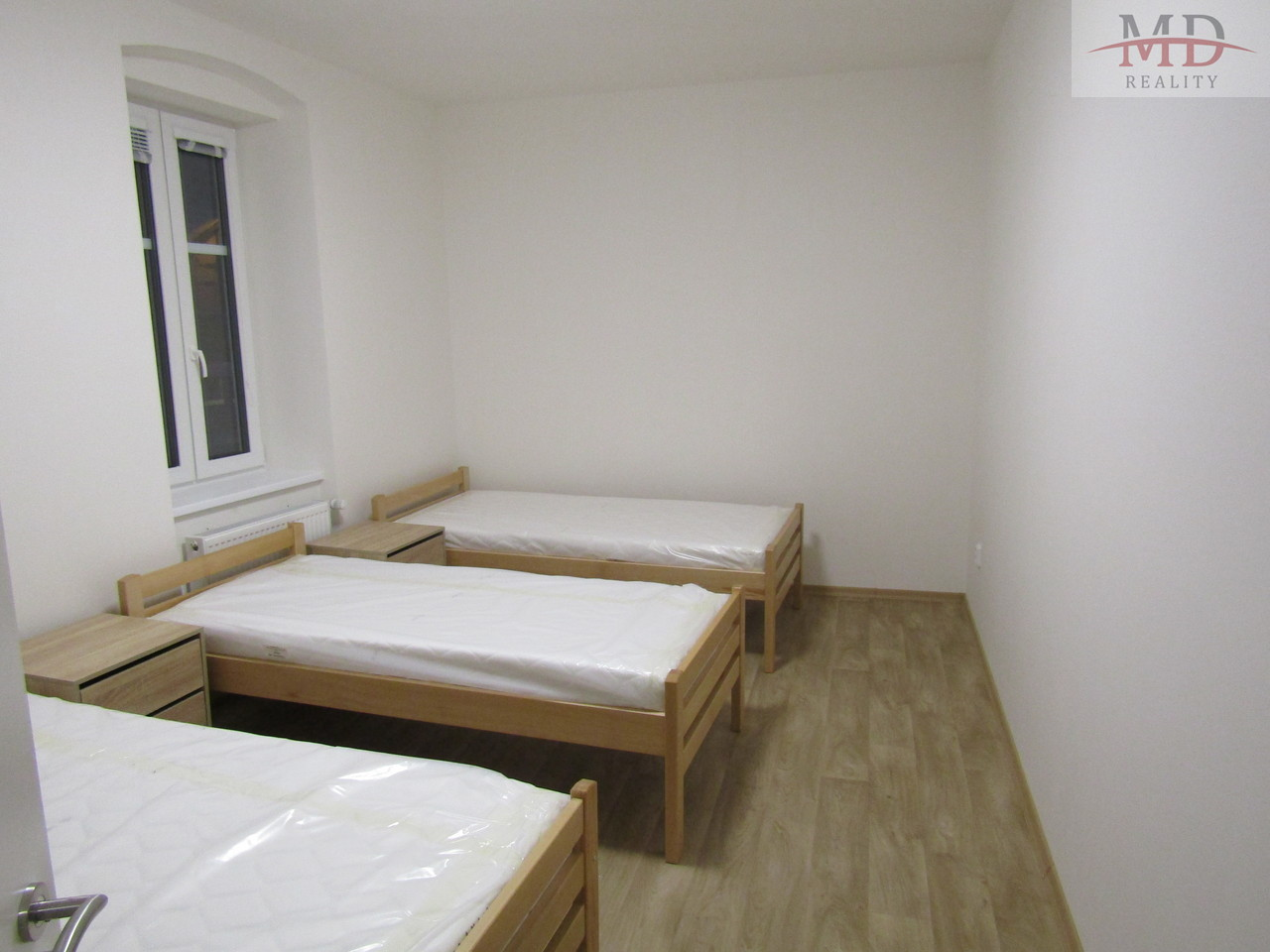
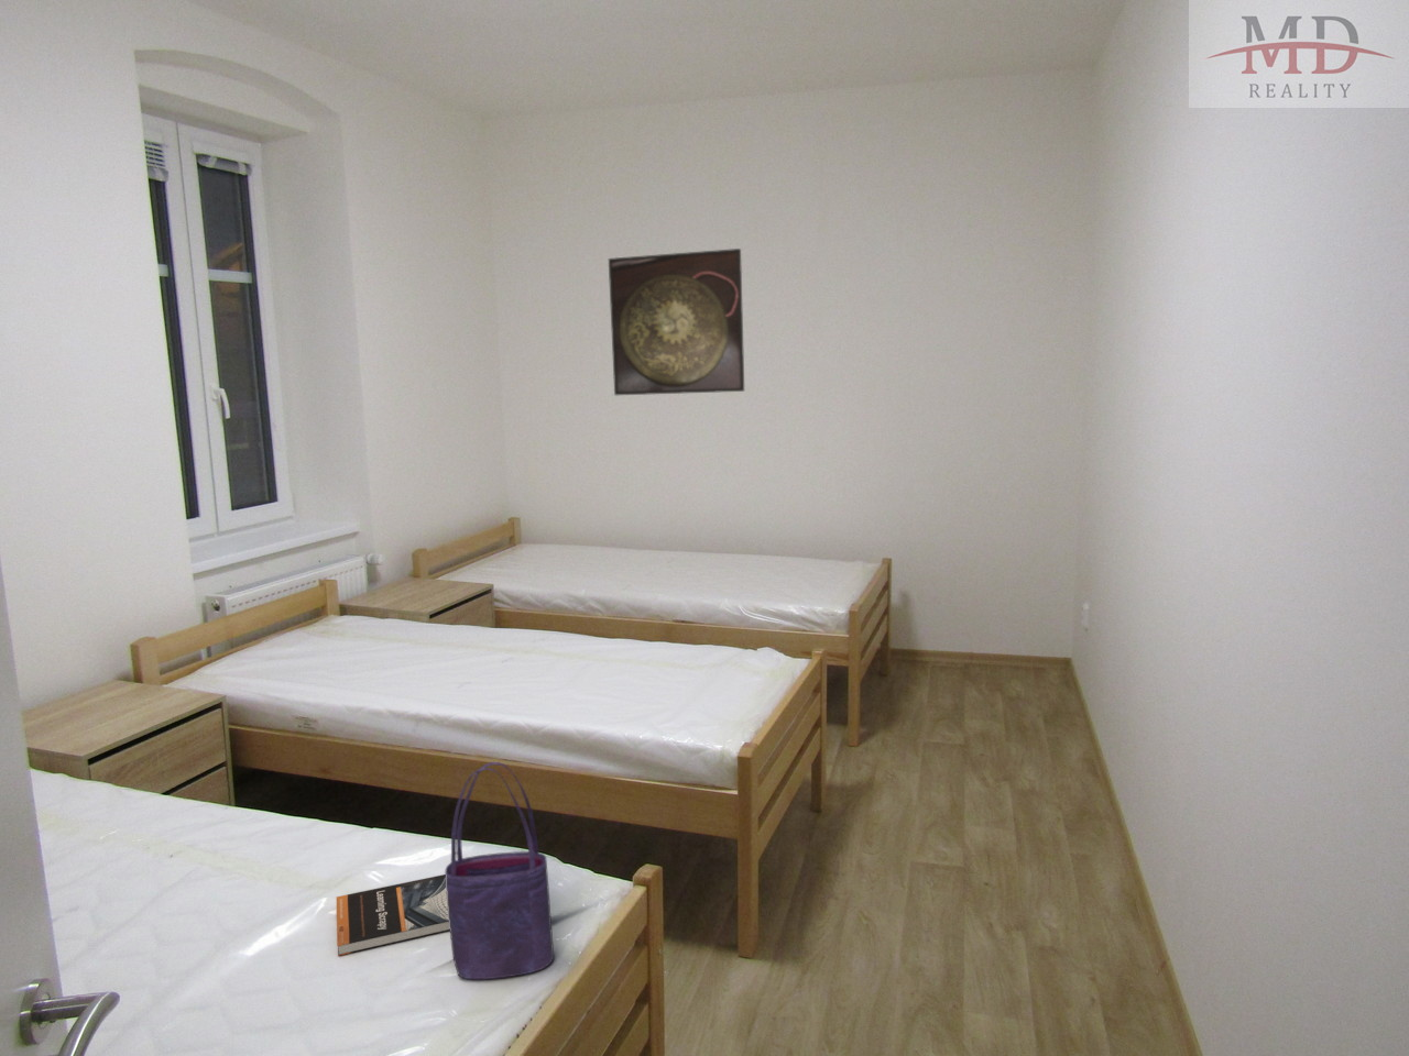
+ book [336,873,450,957]
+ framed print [608,247,746,396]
+ tote bag [444,761,555,982]
